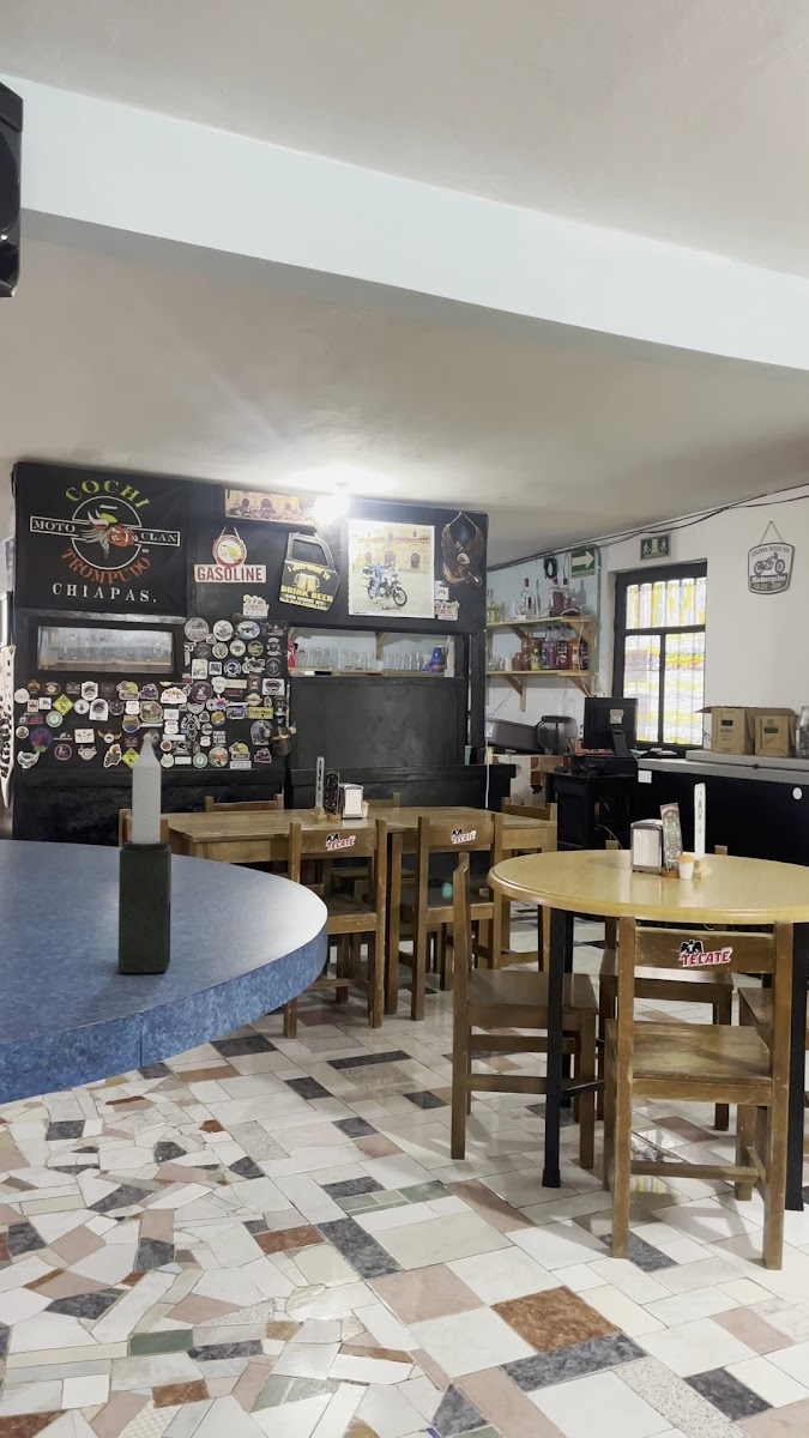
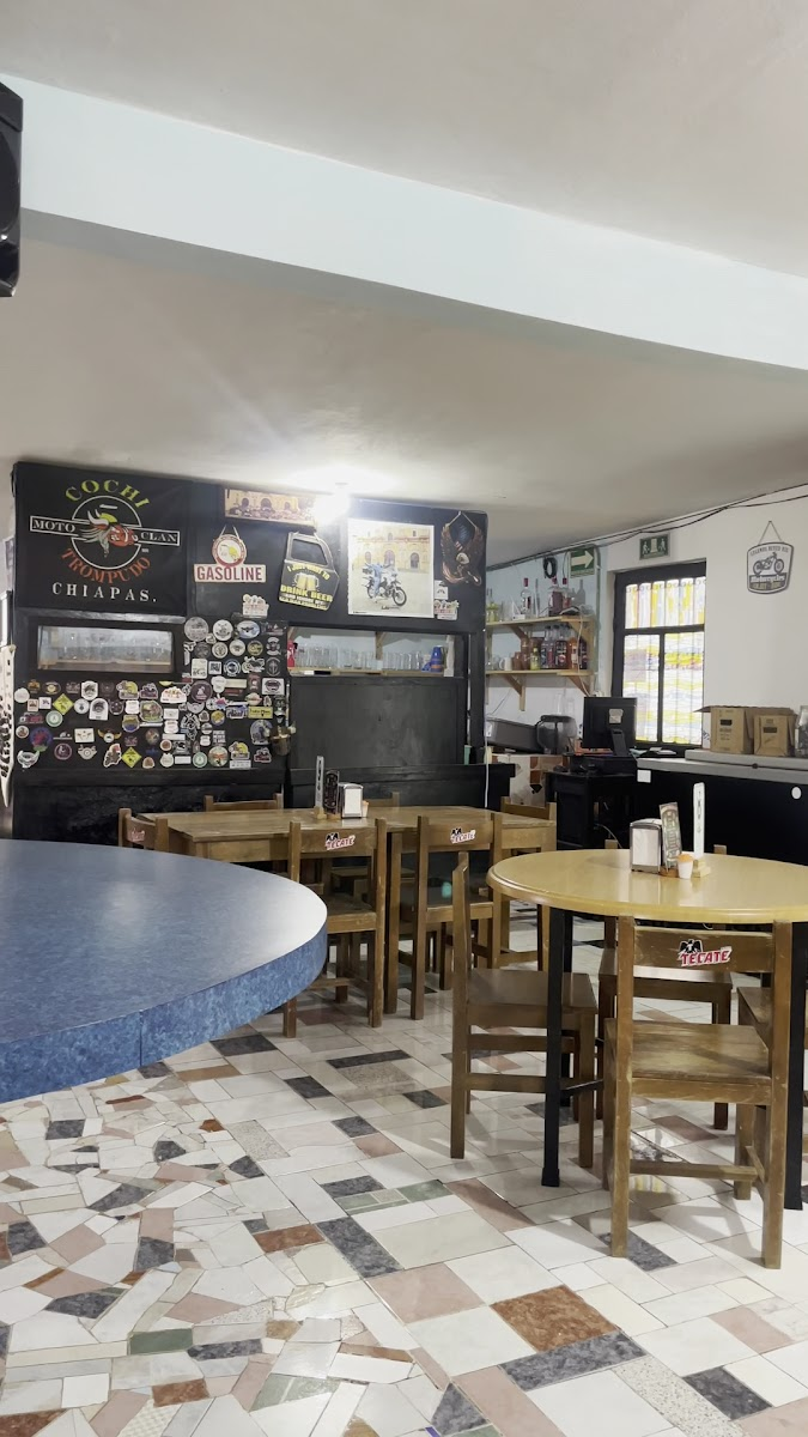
- candle [117,732,173,974]
